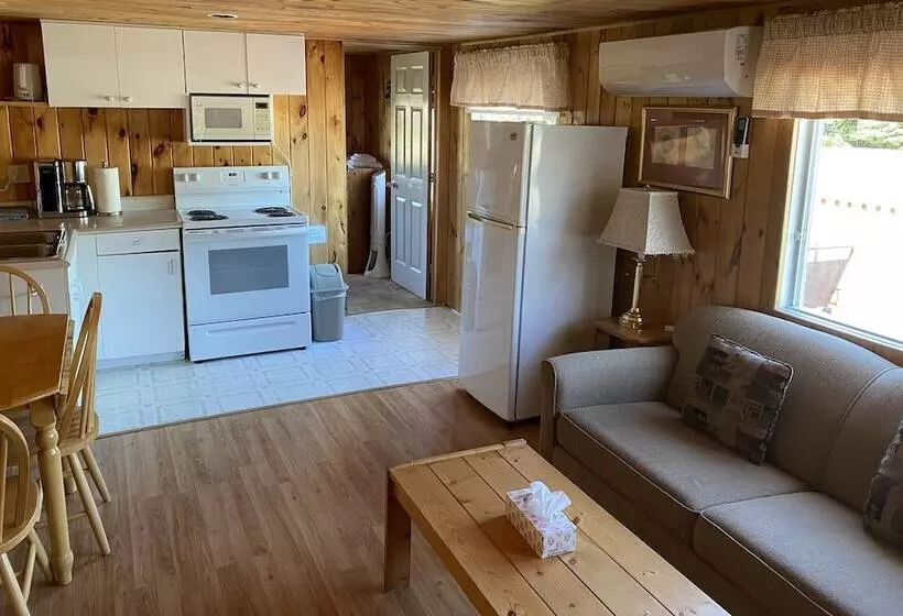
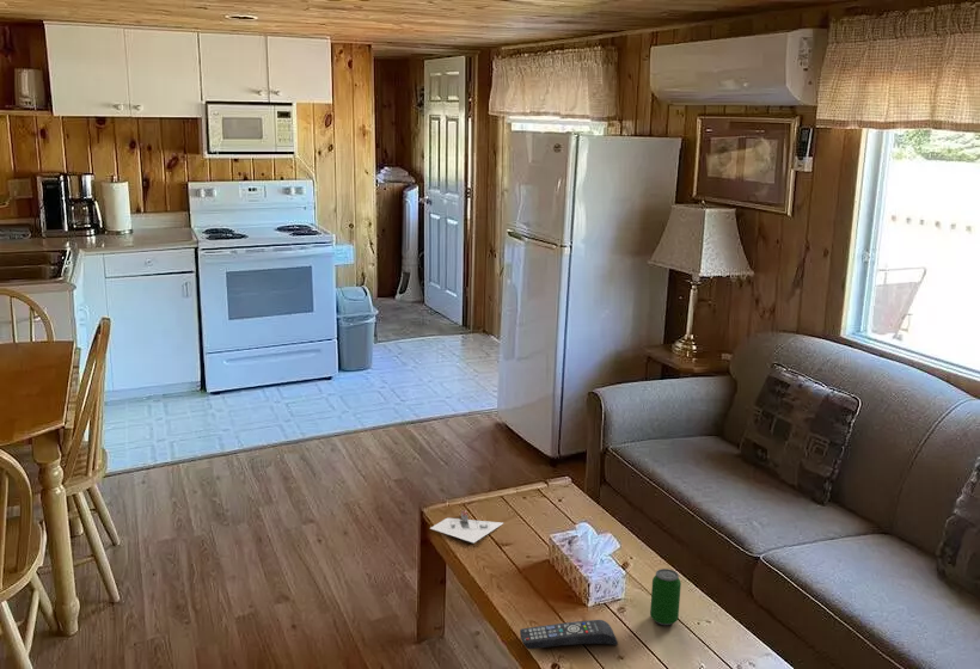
+ remote control [519,619,619,650]
+ architectural model [429,510,504,544]
+ beverage can [649,567,682,626]
